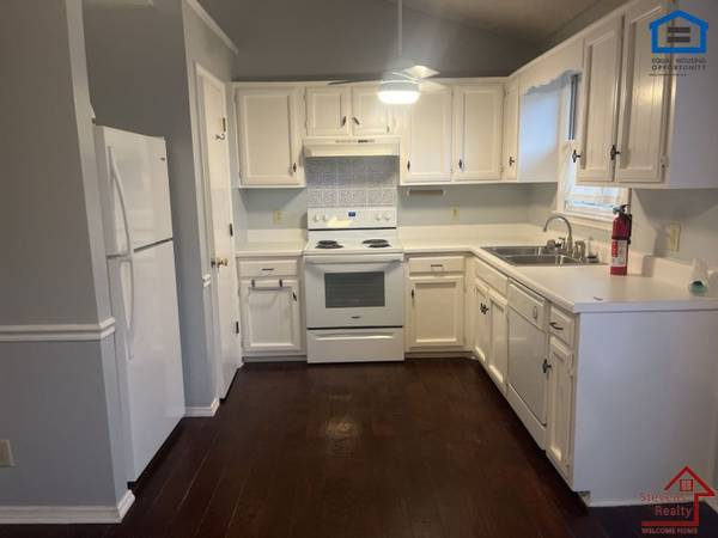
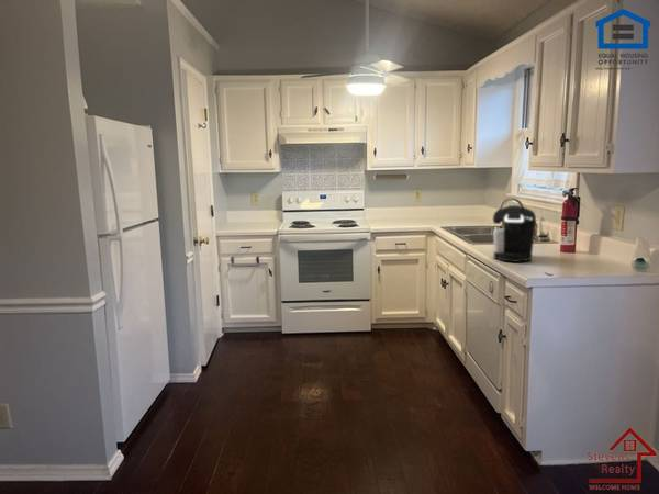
+ coffee maker [492,204,537,263]
